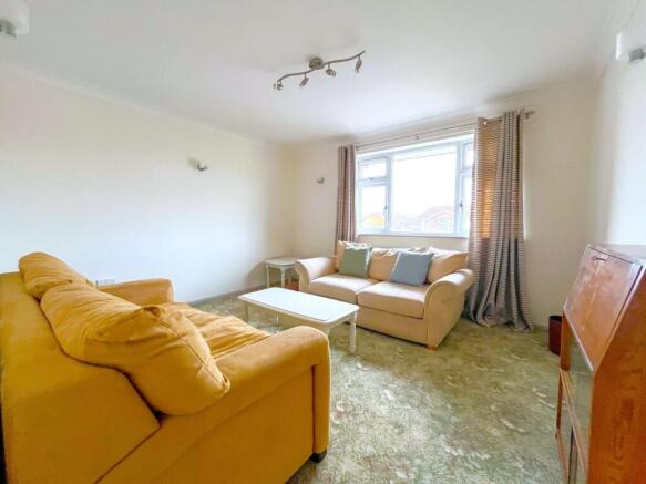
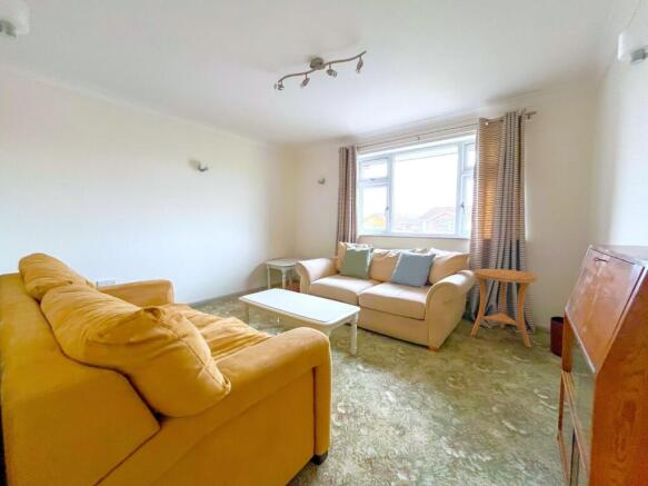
+ side table [470,268,538,348]
